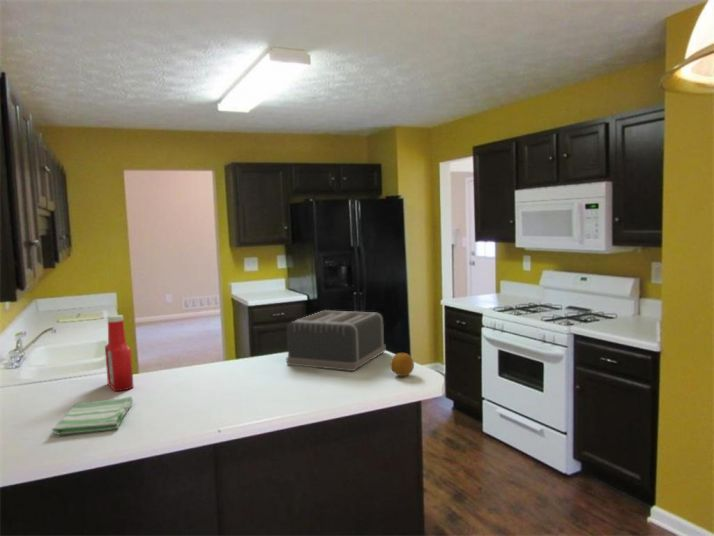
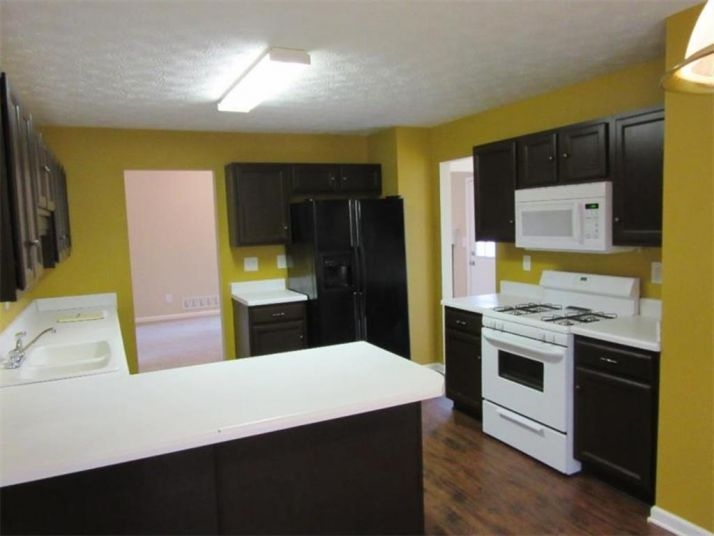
- fruit [389,352,415,377]
- soap bottle [104,314,135,392]
- toaster [285,309,387,372]
- dish towel [51,396,134,435]
